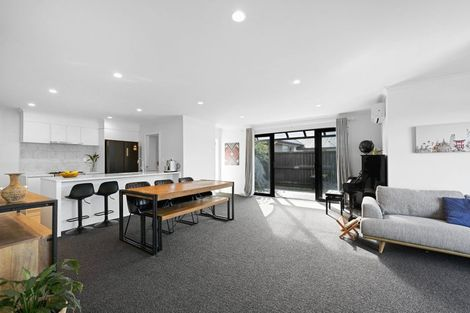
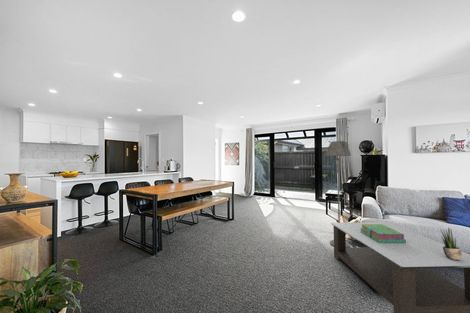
+ stack of books [360,224,406,243]
+ coffee table [330,221,470,313]
+ potted plant [439,226,461,260]
+ floor lamp [324,140,352,248]
